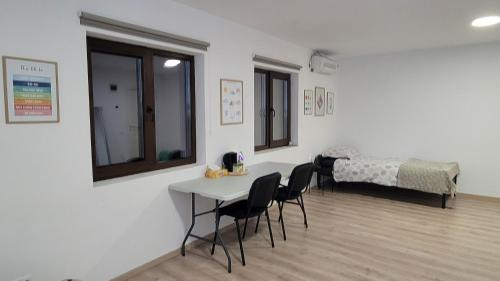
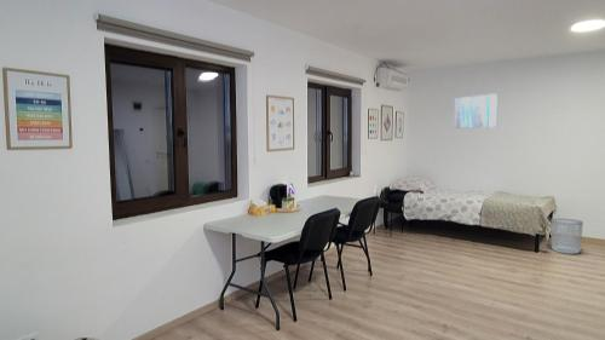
+ wall art [454,92,500,129]
+ waste bin [549,217,584,255]
